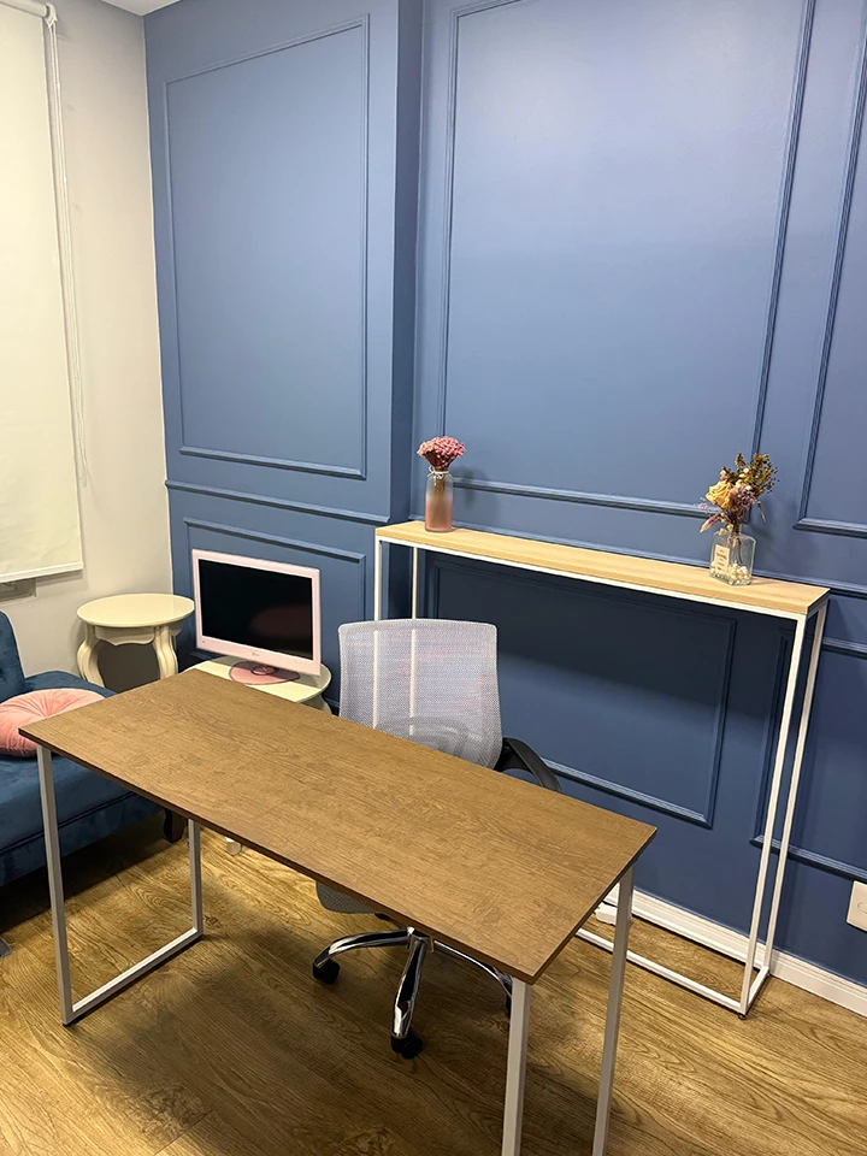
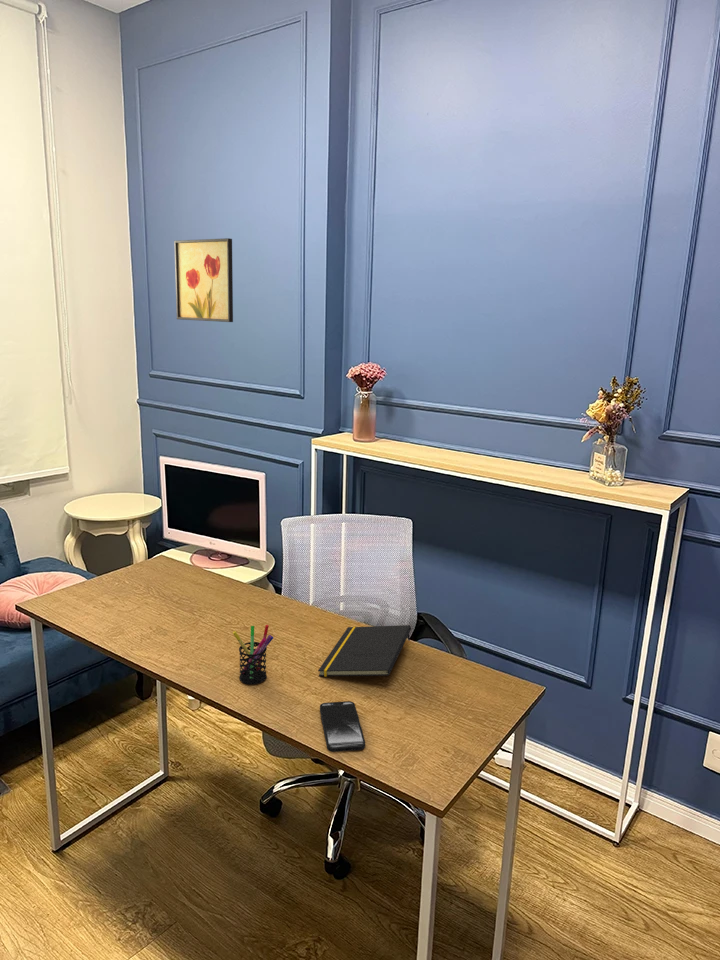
+ smartphone [319,700,366,753]
+ wall art [173,237,234,323]
+ notepad [317,624,412,678]
+ pen holder [232,624,274,686]
